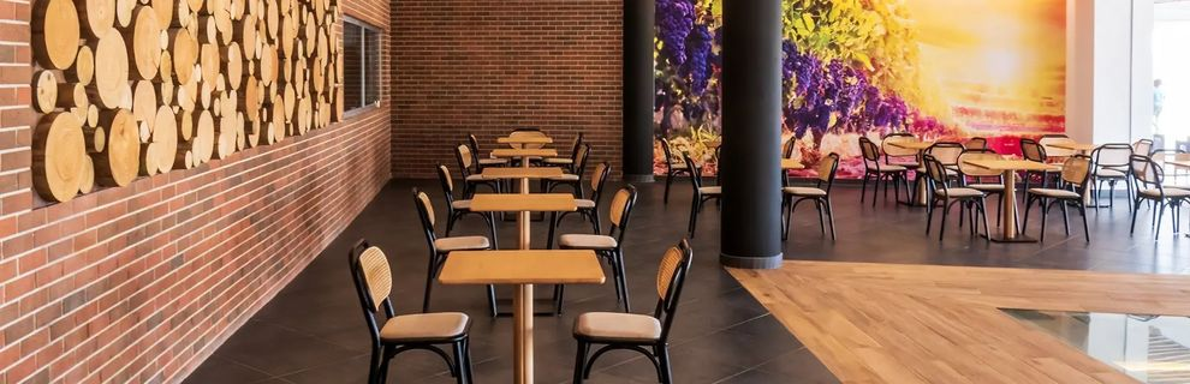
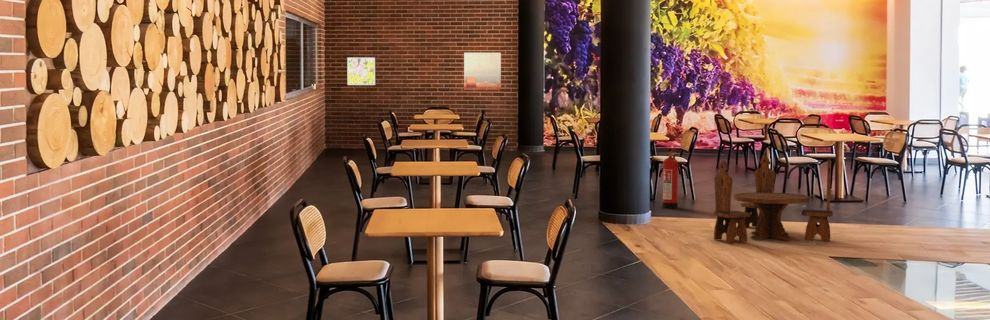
+ dining set [712,154,834,244]
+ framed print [346,57,376,86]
+ fire extinguisher [661,147,680,210]
+ wall art [463,52,502,91]
